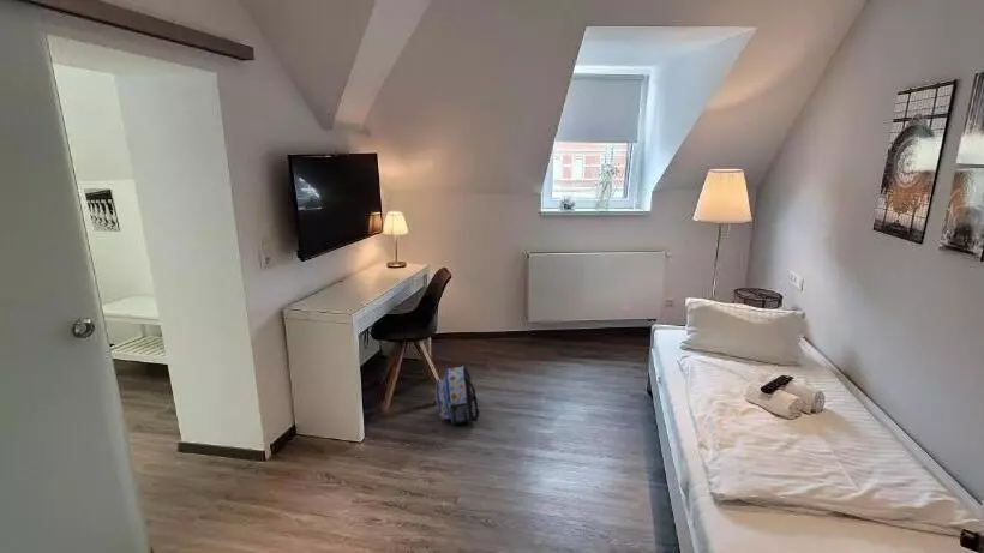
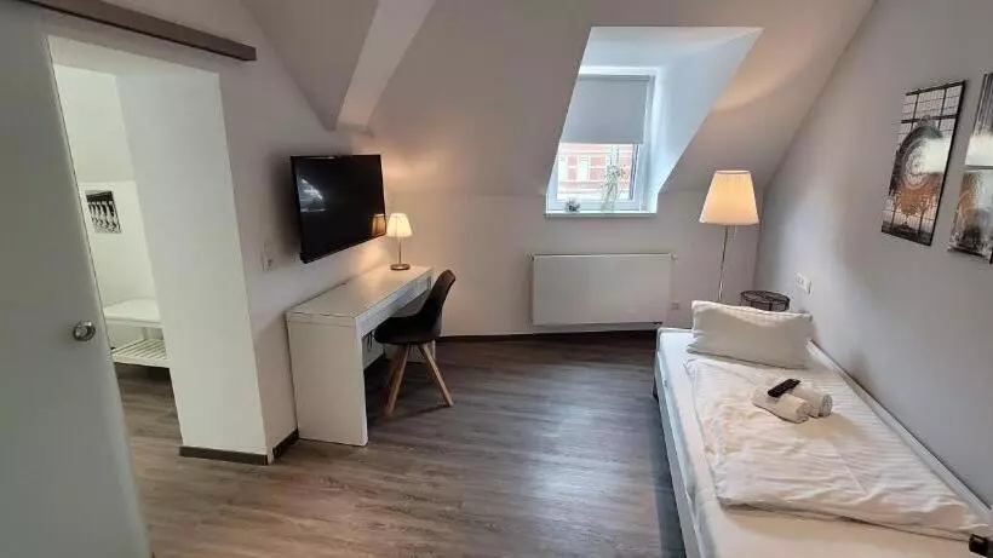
- backpack [434,365,480,427]
